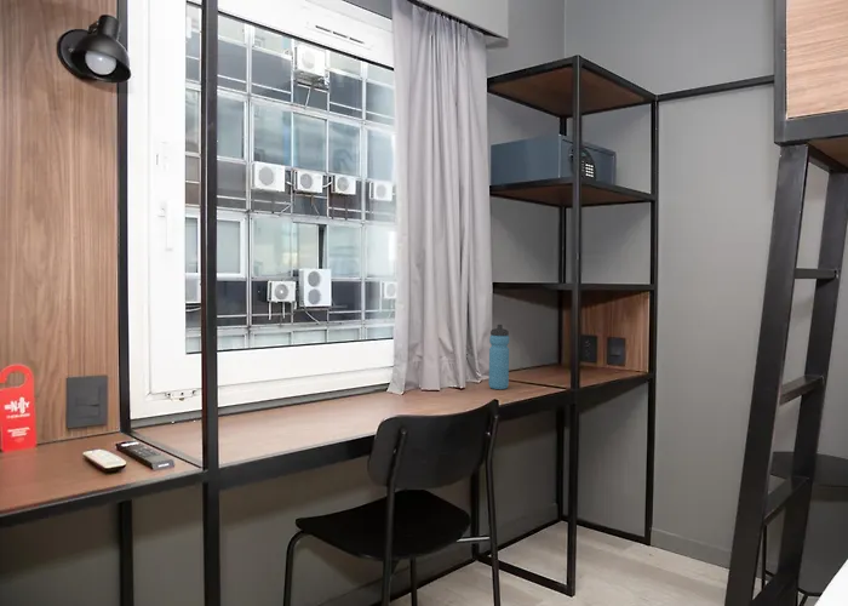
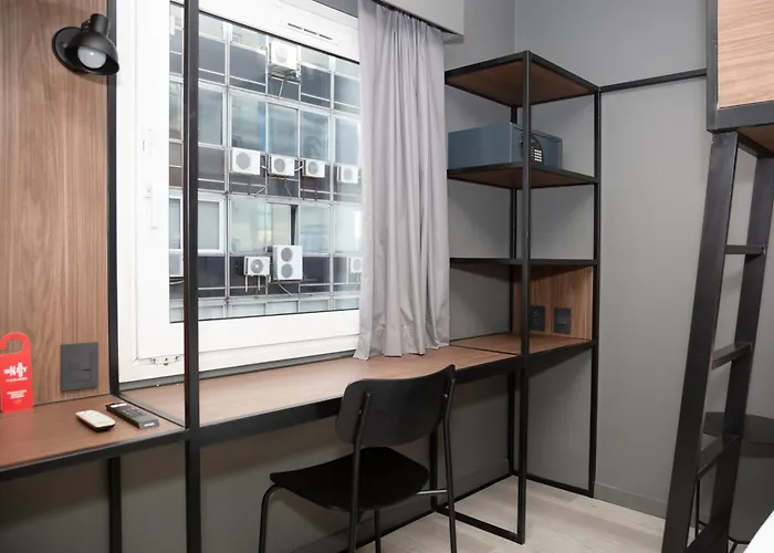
- water bottle [487,324,510,390]
